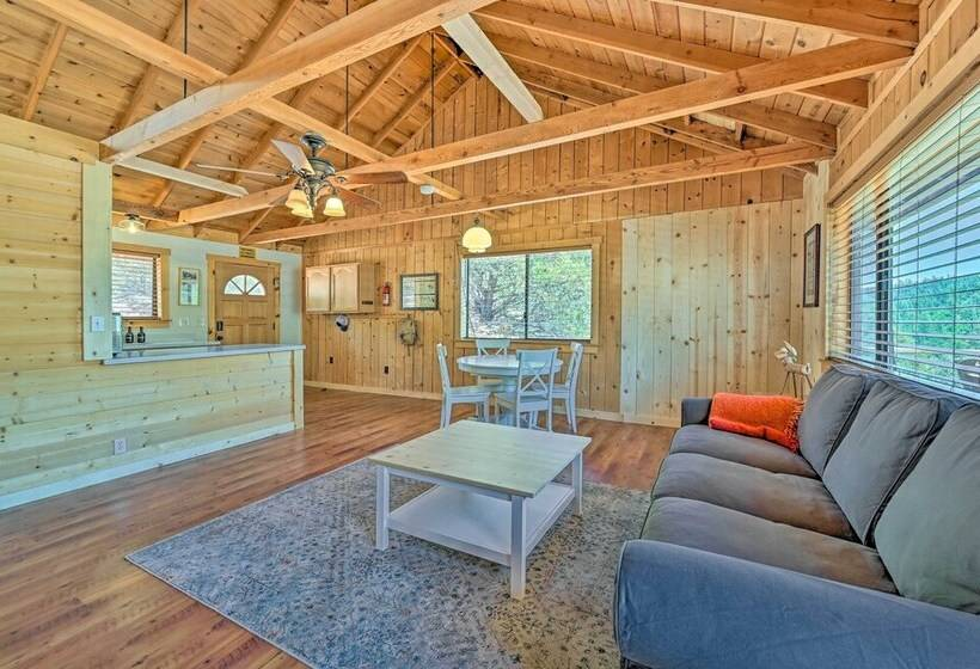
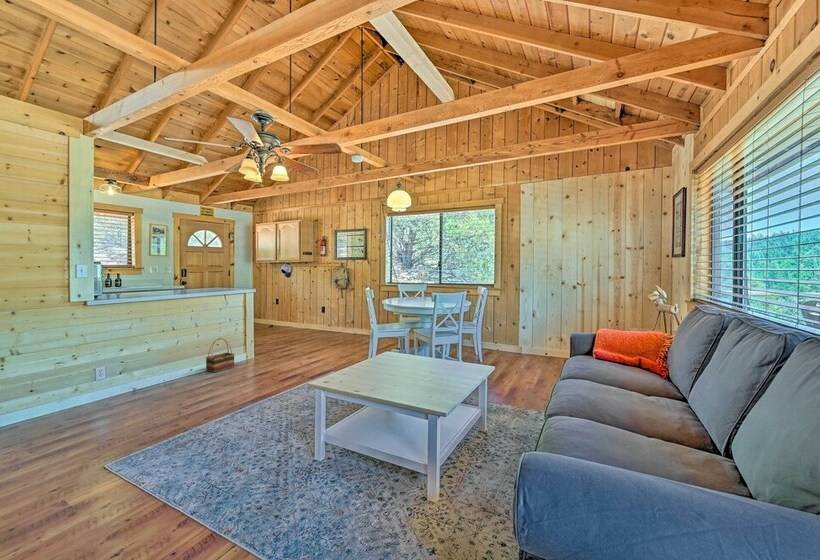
+ basket [205,337,235,373]
